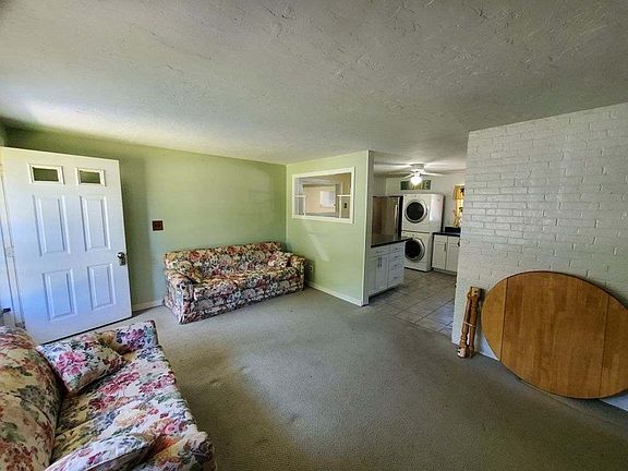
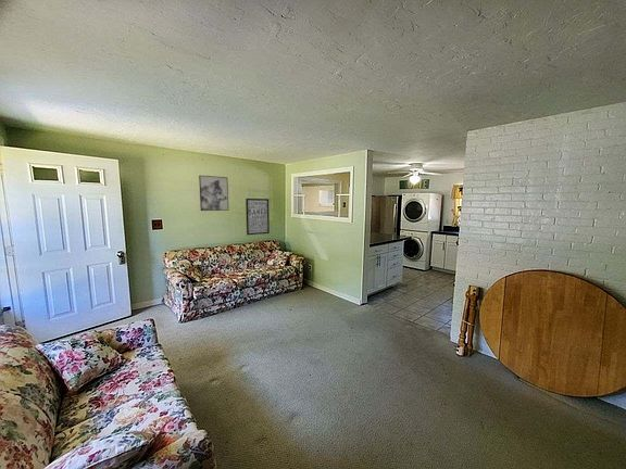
+ wall art [245,198,271,237]
+ wall art [198,175,229,212]
